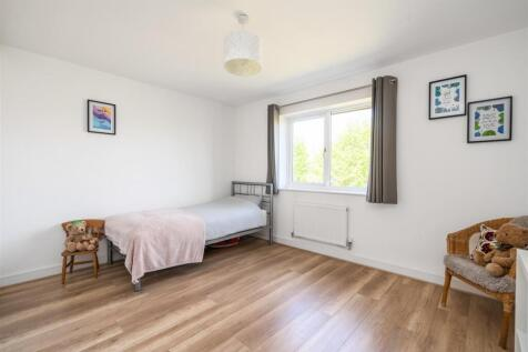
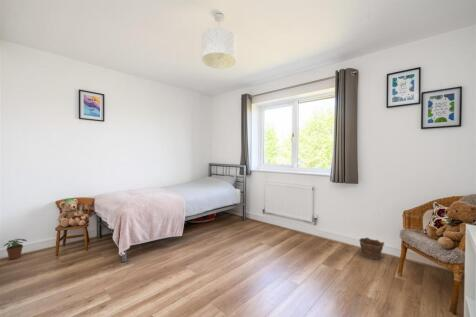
+ clay pot [358,237,385,260]
+ potted plant [2,238,28,261]
